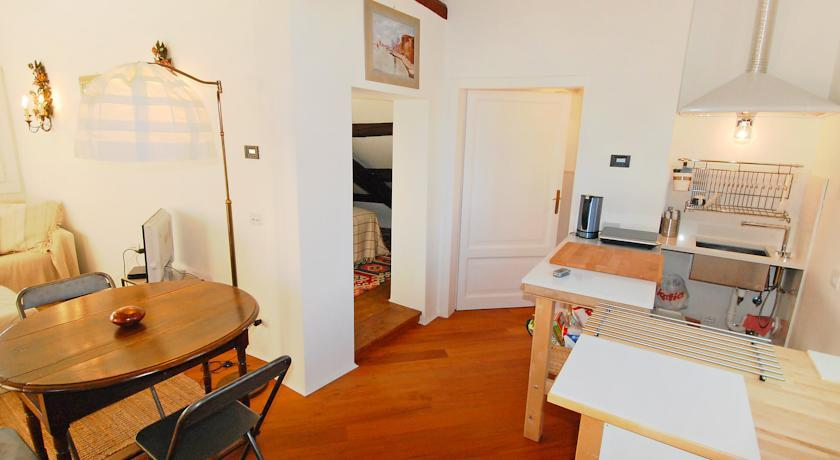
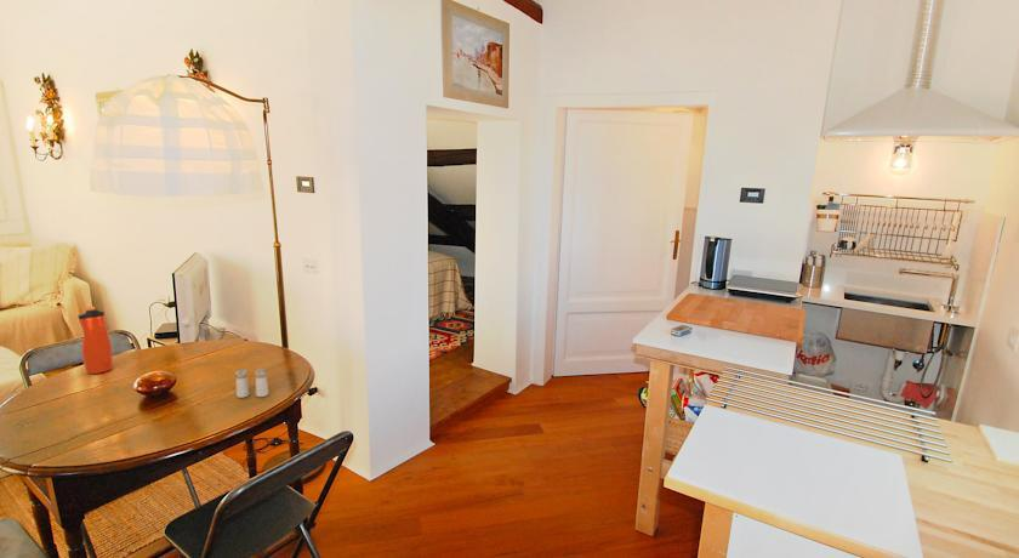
+ salt and pepper shaker [234,368,269,399]
+ water bottle [76,306,114,375]
